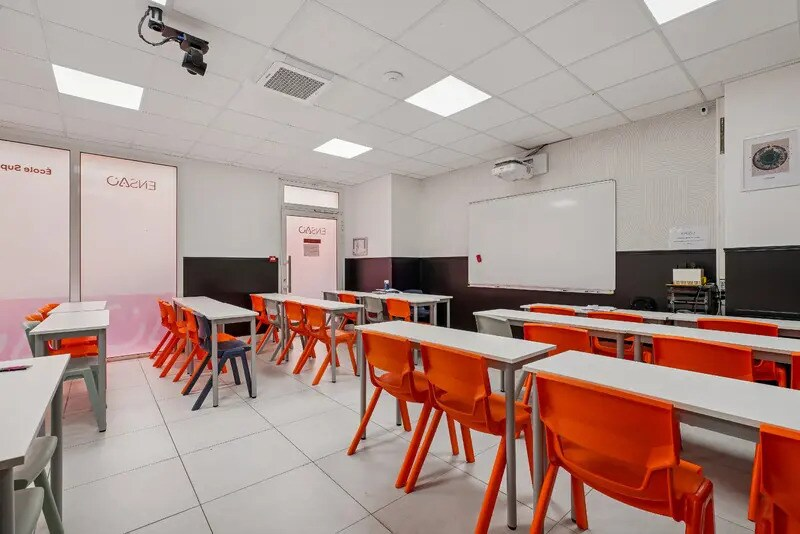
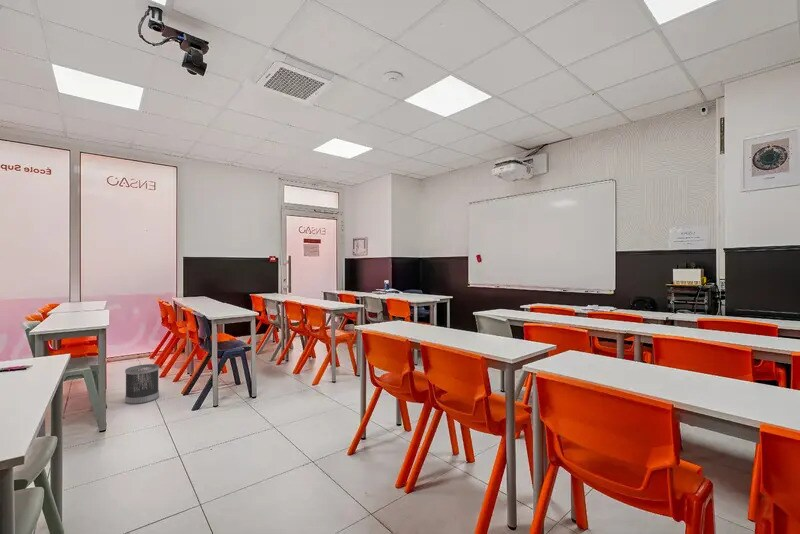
+ wastebasket [124,363,160,405]
